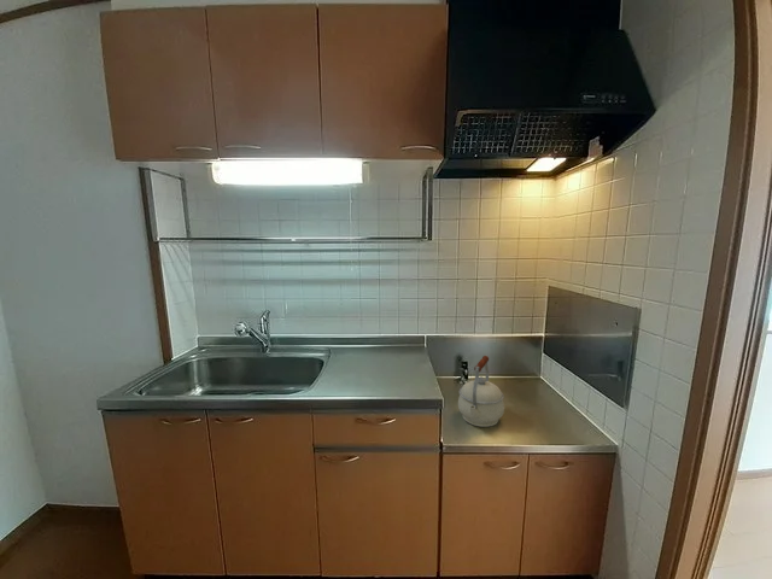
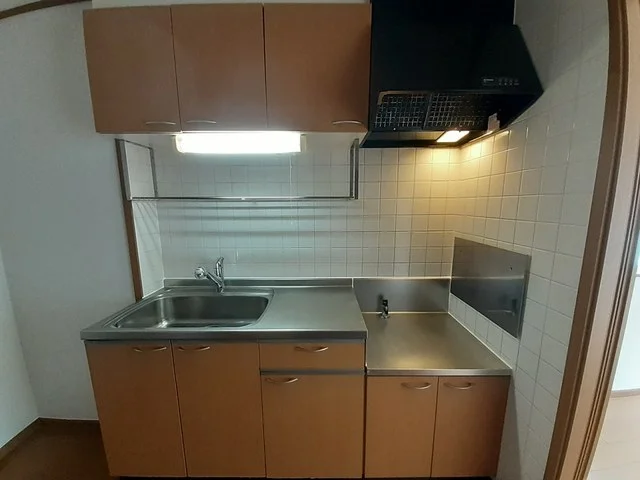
- kettle [457,355,505,428]
